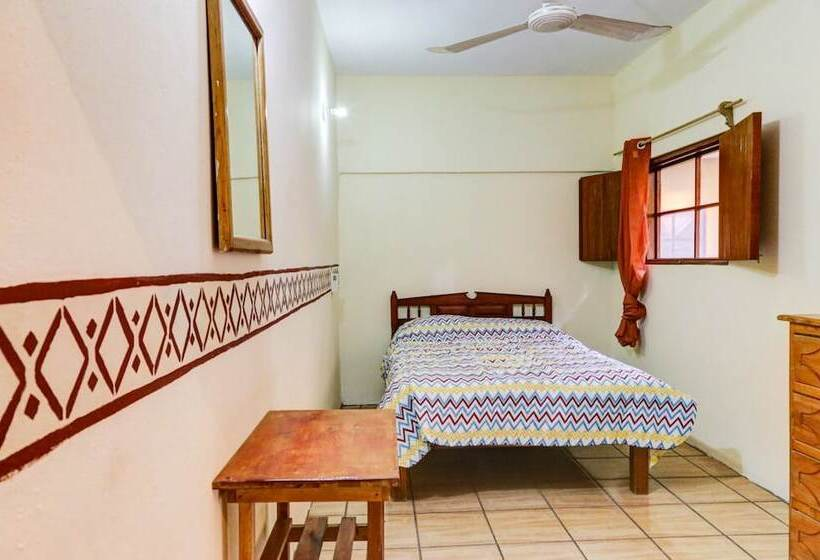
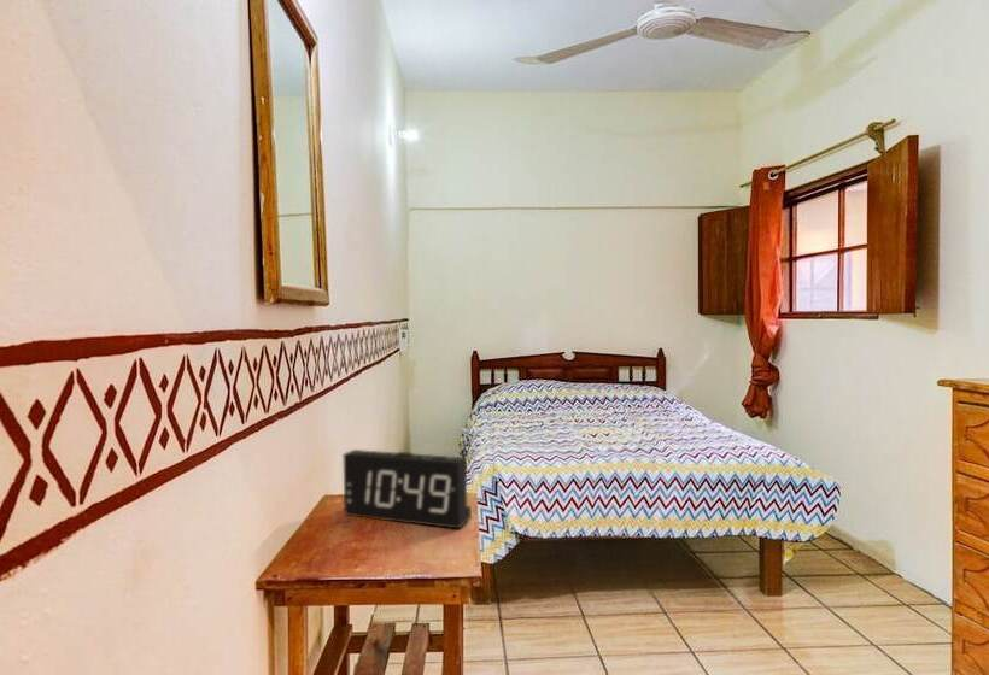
+ alarm clock [341,448,473,530]
